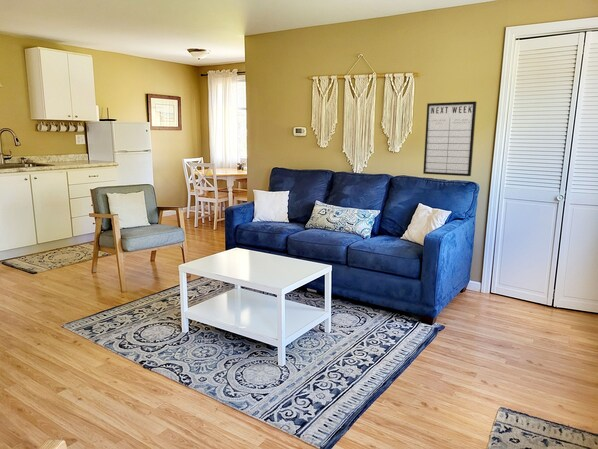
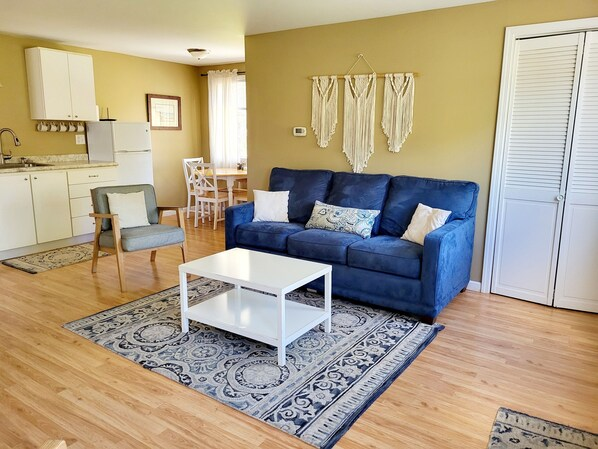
- writing board [422,100,477,177]
